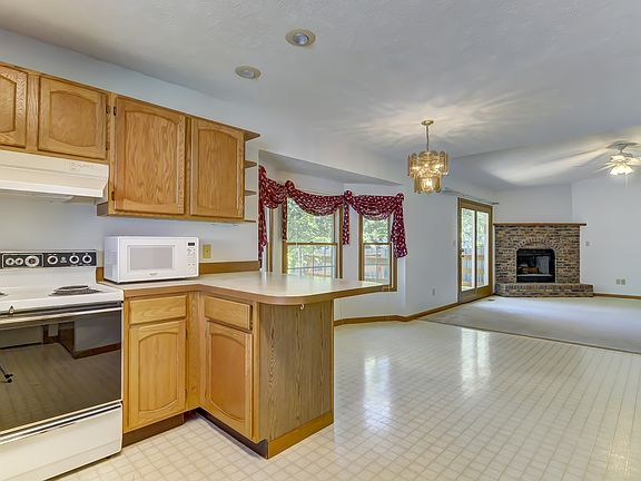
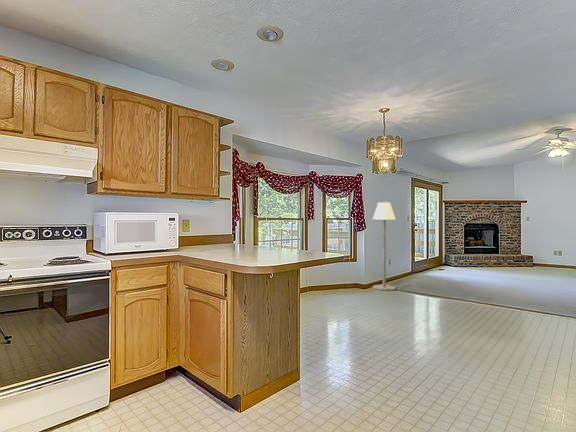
+ floor lamp [372,201,397,291]
